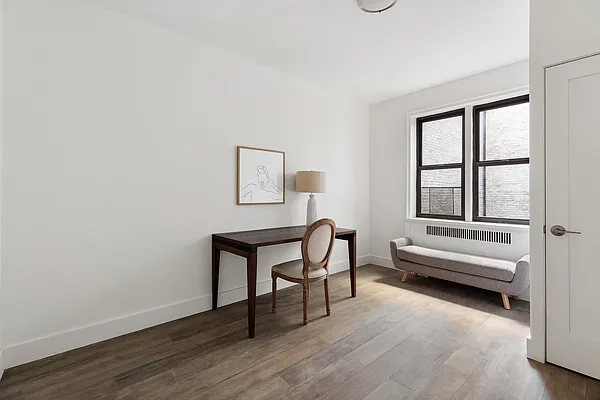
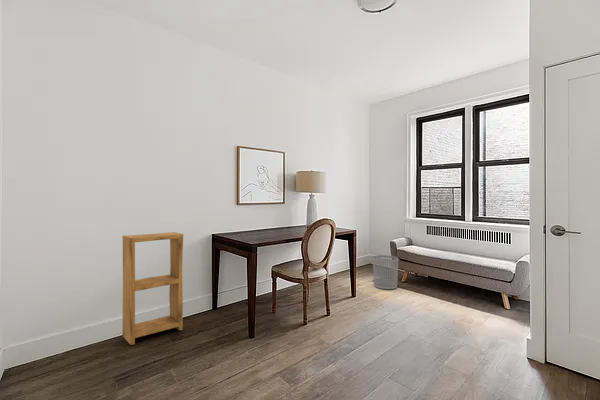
+ shelving unit [122,231,184,346]
+ waste bin [372,254,399,290]
